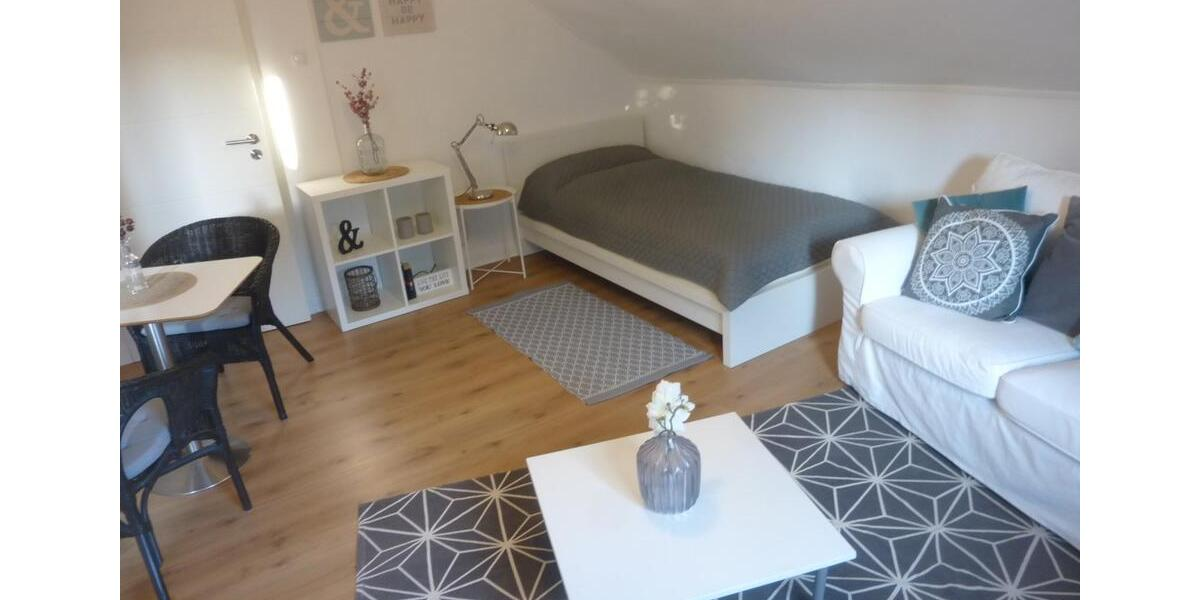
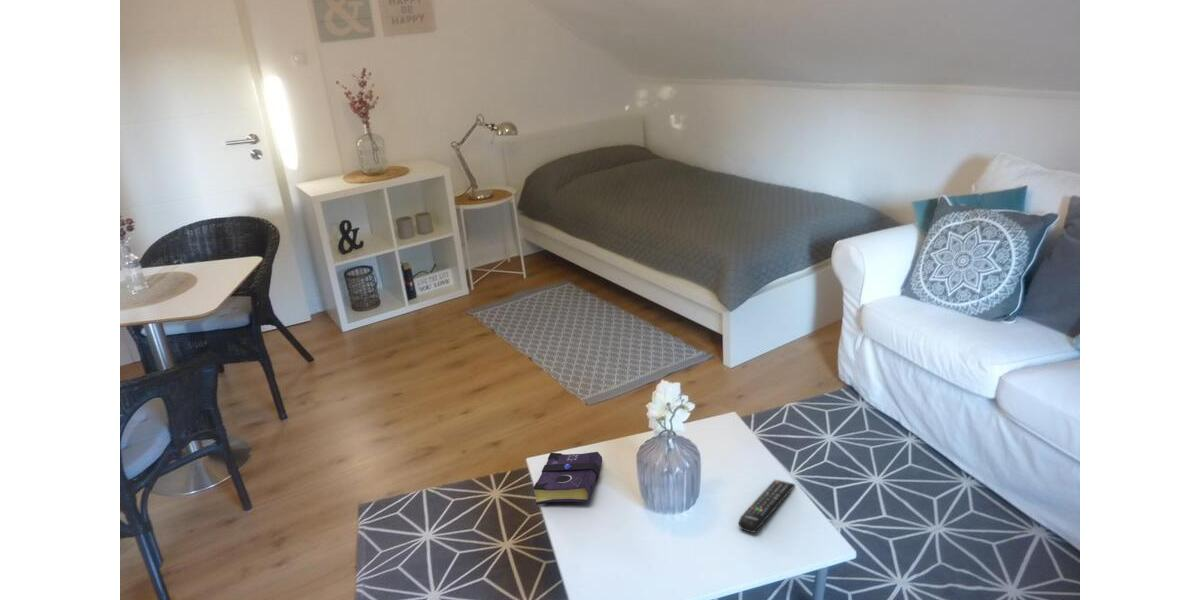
+ book [532,451,603,506]
+ remote control [738,479,796,534]
